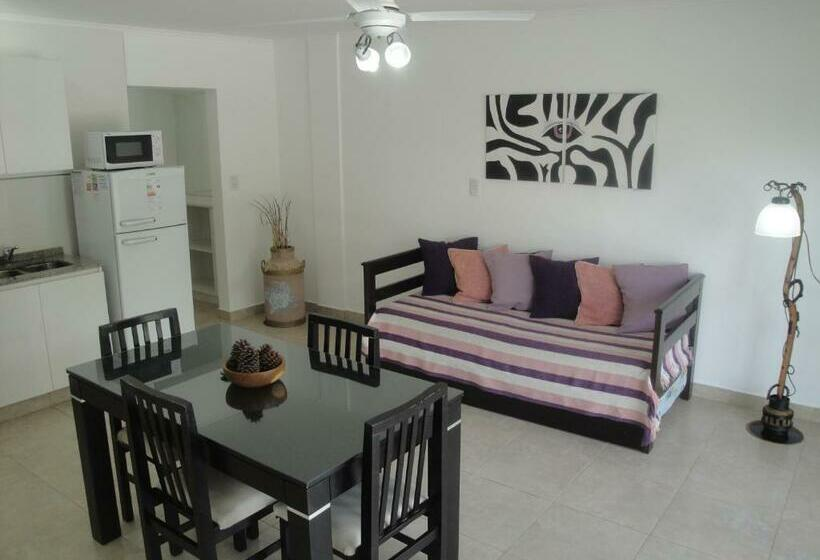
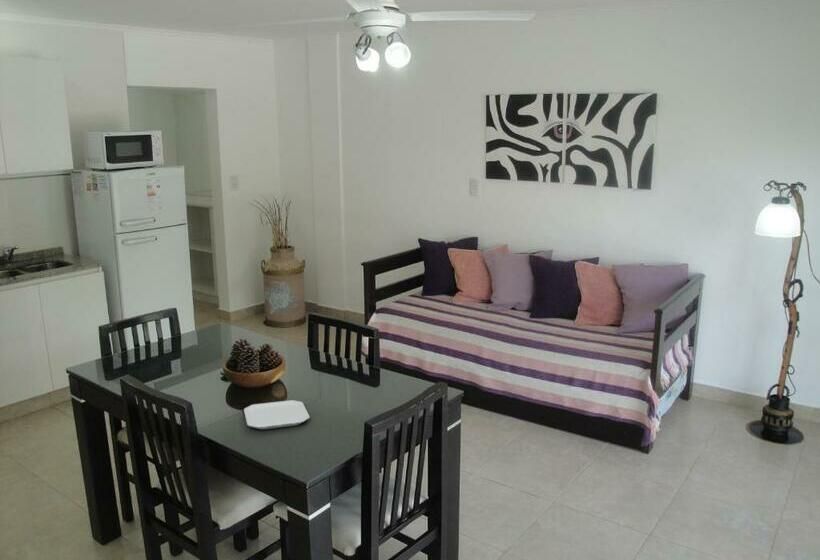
+ plate [243,399,311,430]
